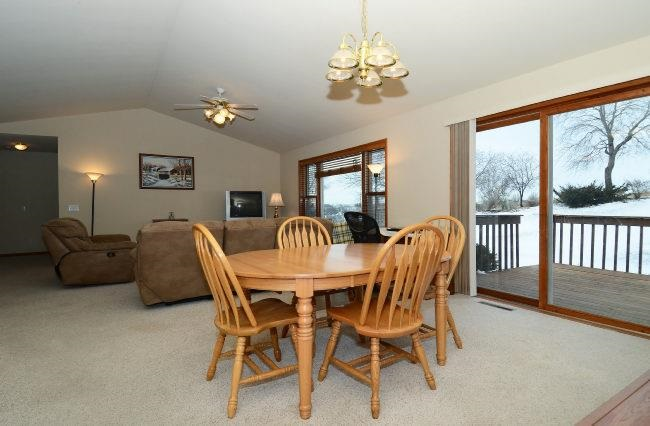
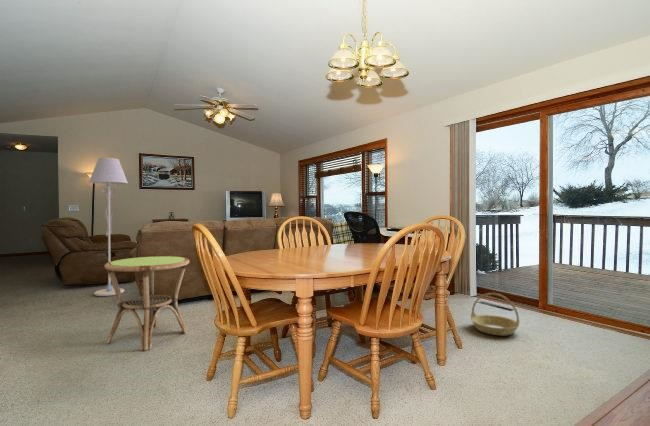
+ side table [103,255,191,351]
+ basket [470,292,520,337]
+ floor lamp [88,157,129,297]
